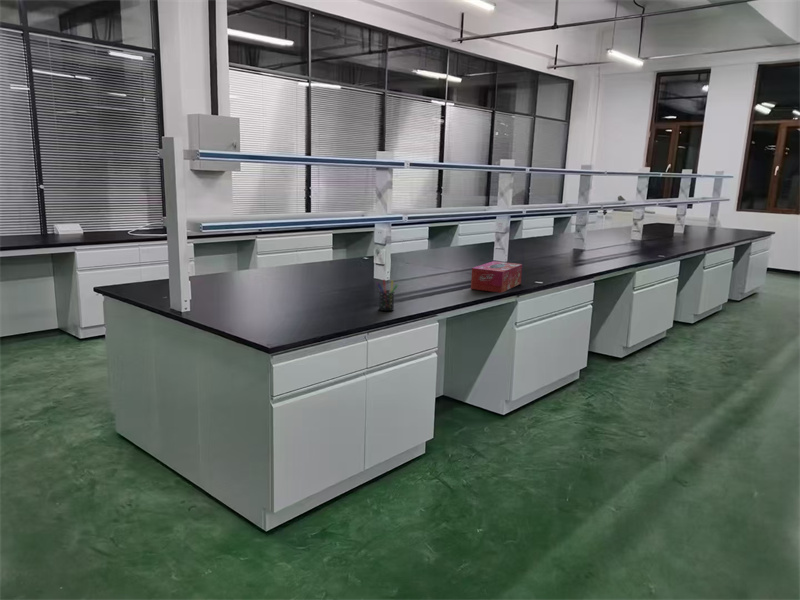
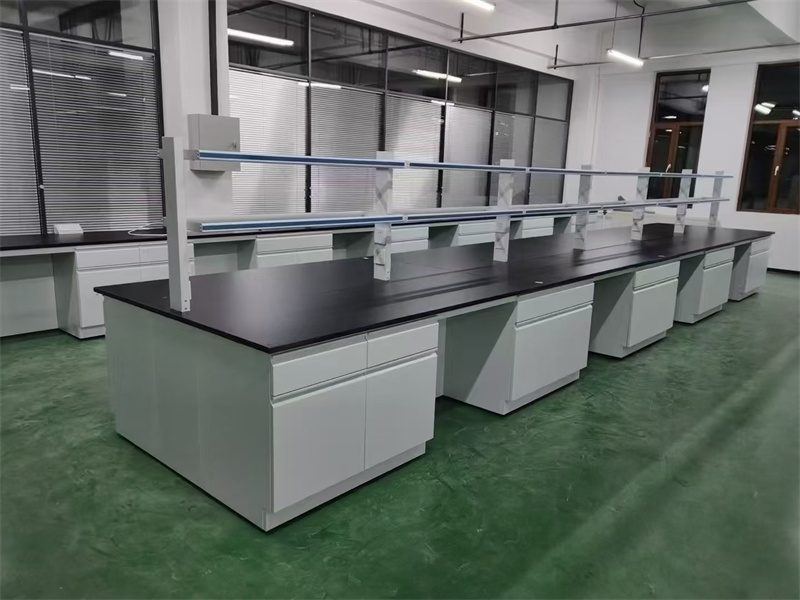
- tissue box [470,260,523,294]
- pen holder [376,279,399,312]
